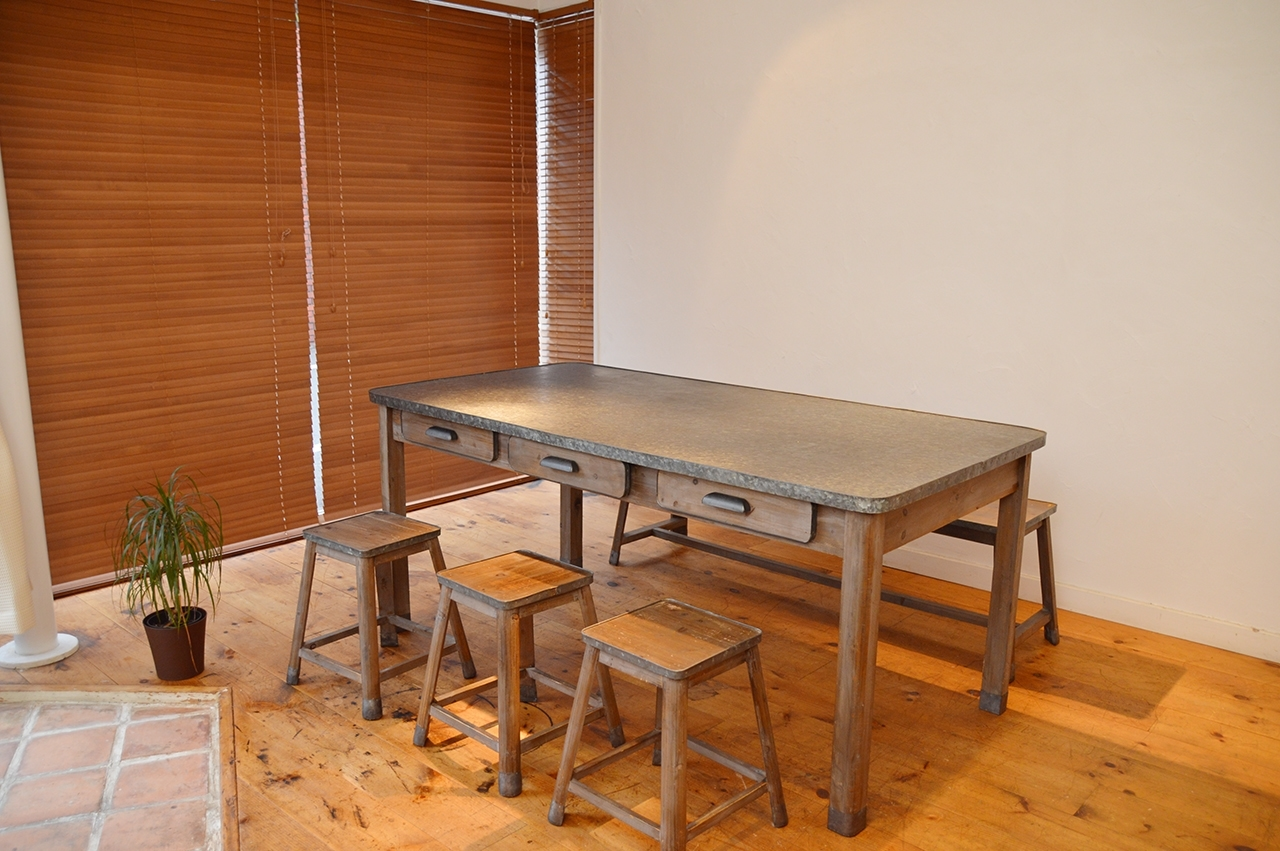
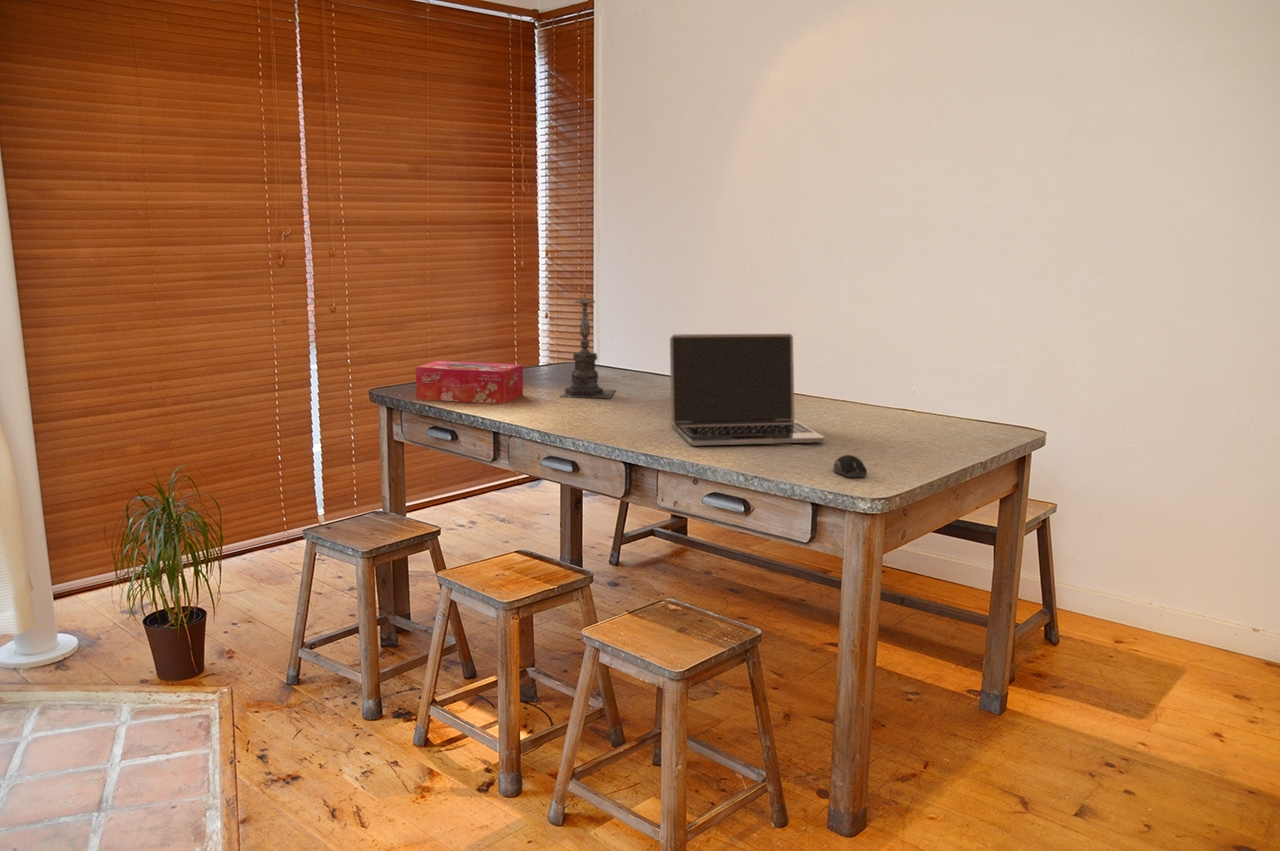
+ computer mouse [833,454,868,478]
+ candle holder [559,283,616,400]
+ tissue box [415,360,524,405]
+ laptop [669,333,826,447]
